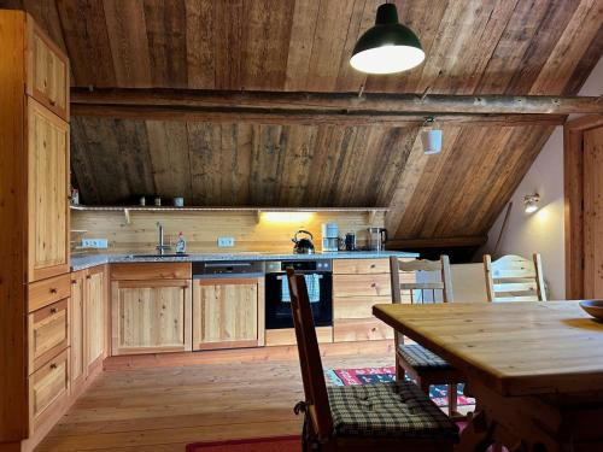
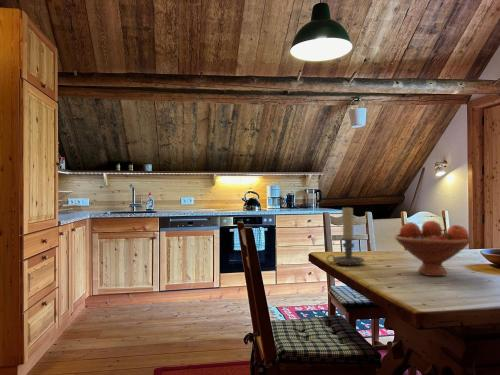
+ fruit bowl [393,220,473,277]
+ candle holder [326,206,365,266]
